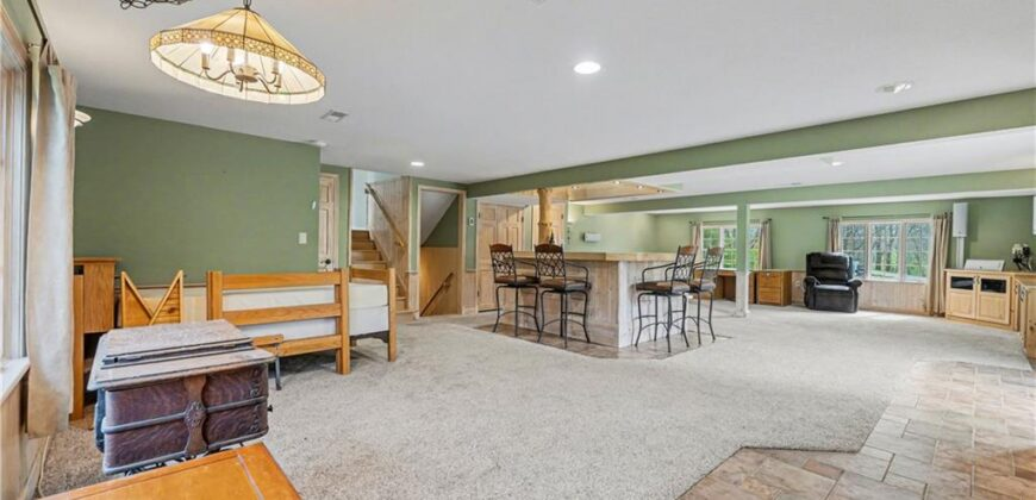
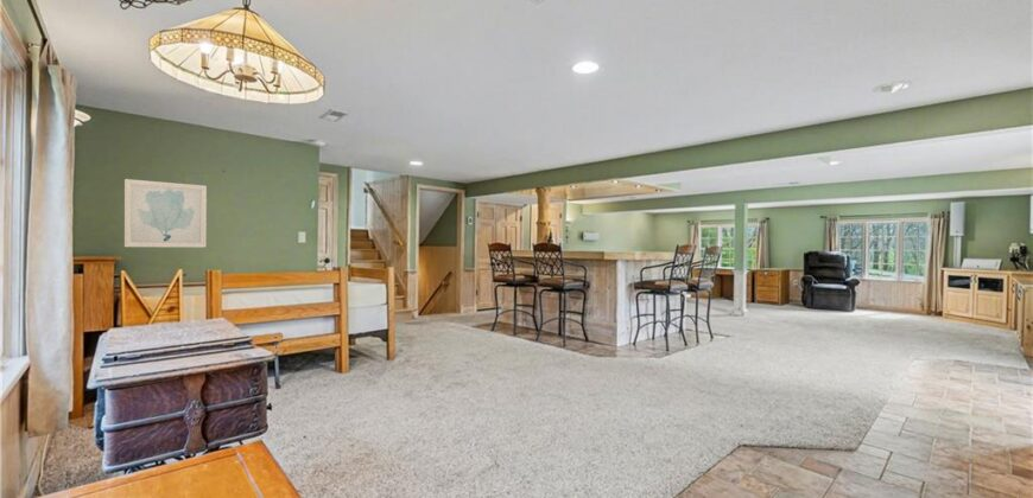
+ wall art [123,178,208,248]
